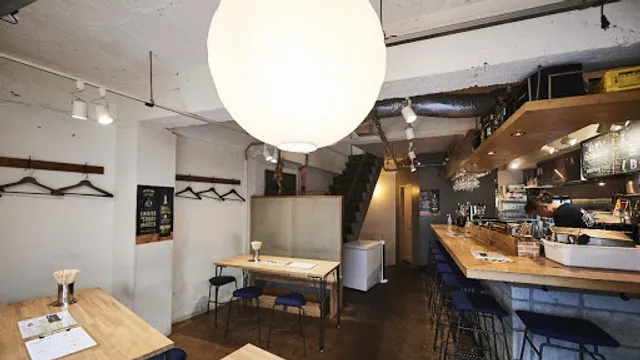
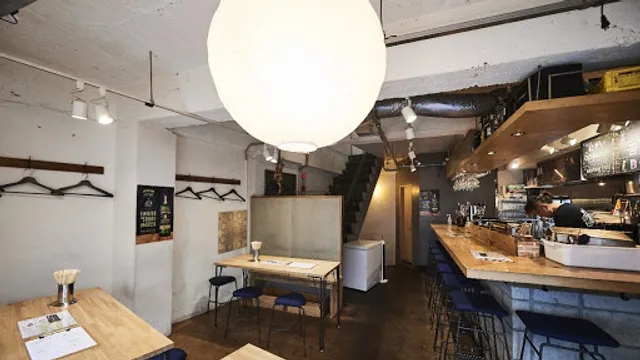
+ wall art [217,209,249,255]
